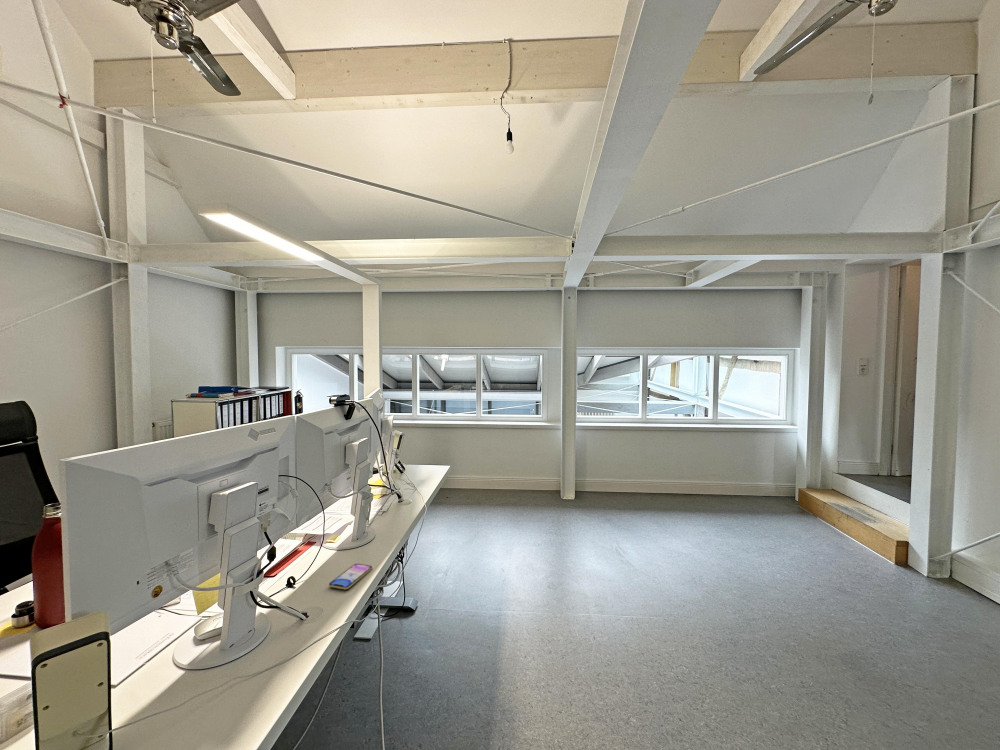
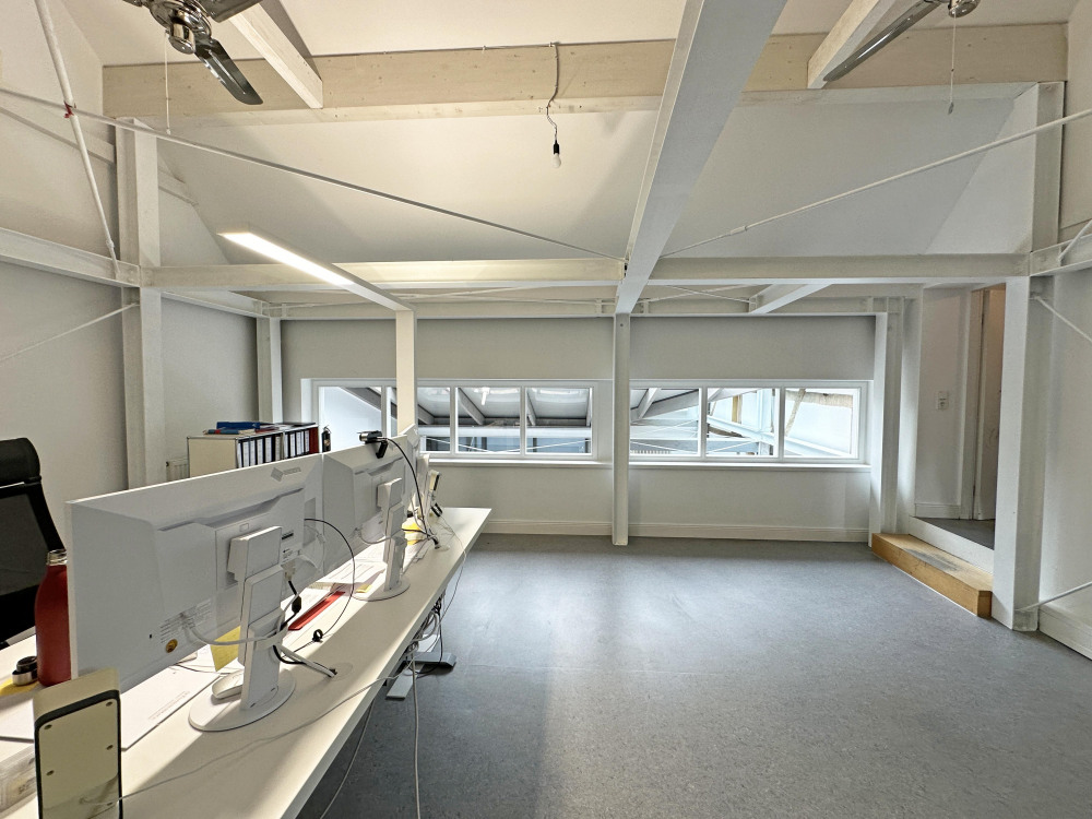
- smartphone [328,563,373,590]
